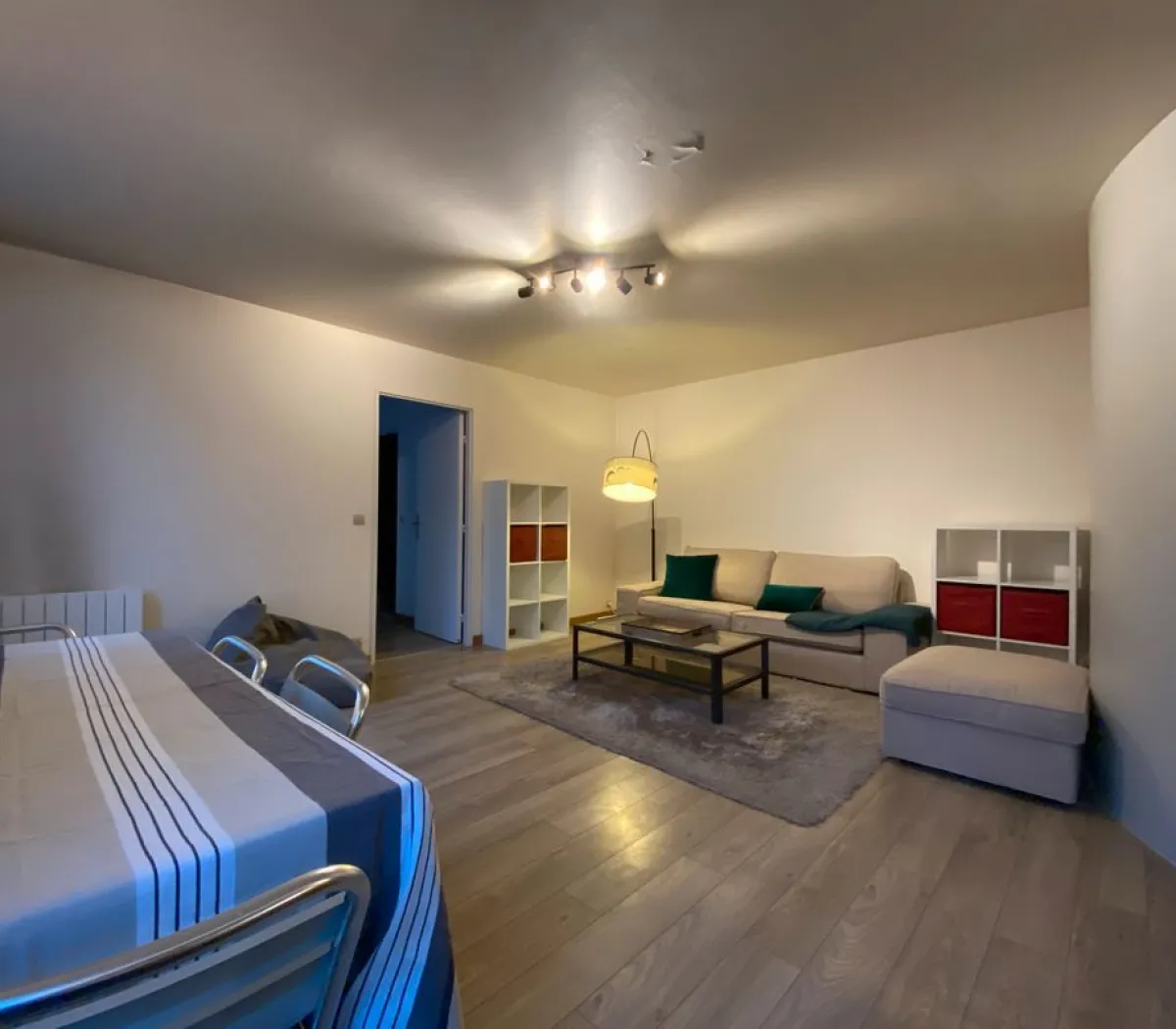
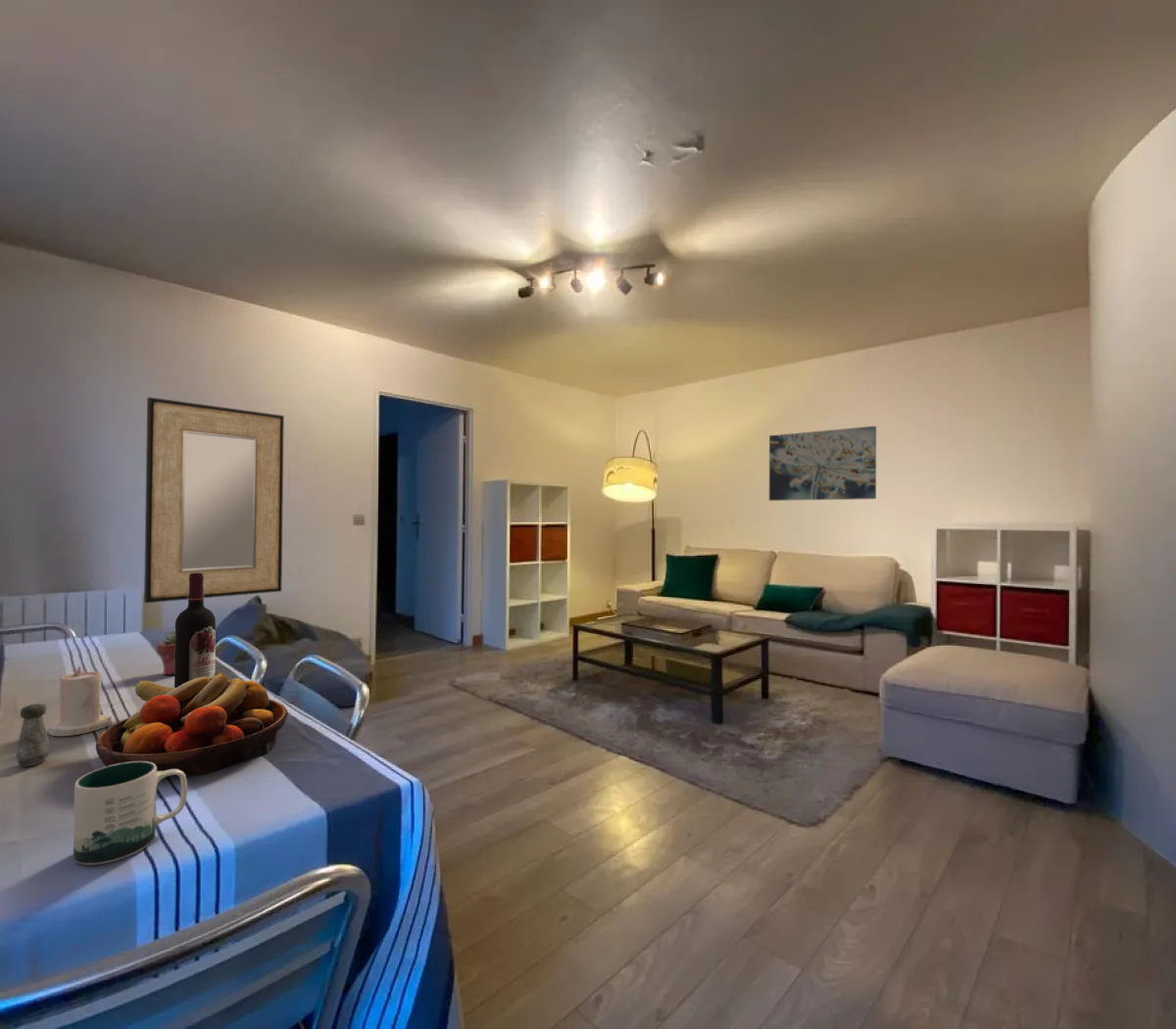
+ wine bottle [173,572,217,688]
+ mug [73,761,188,866]
+ home mirror [143,396,285,604]
+ salt shaker [14,703,52,767]
+ candle [48,665,113,737]
+ wall art [768,425,877,502]
+ potted succulent [156,628,175,676]
+ fruit bowl [95,671,289,777]
